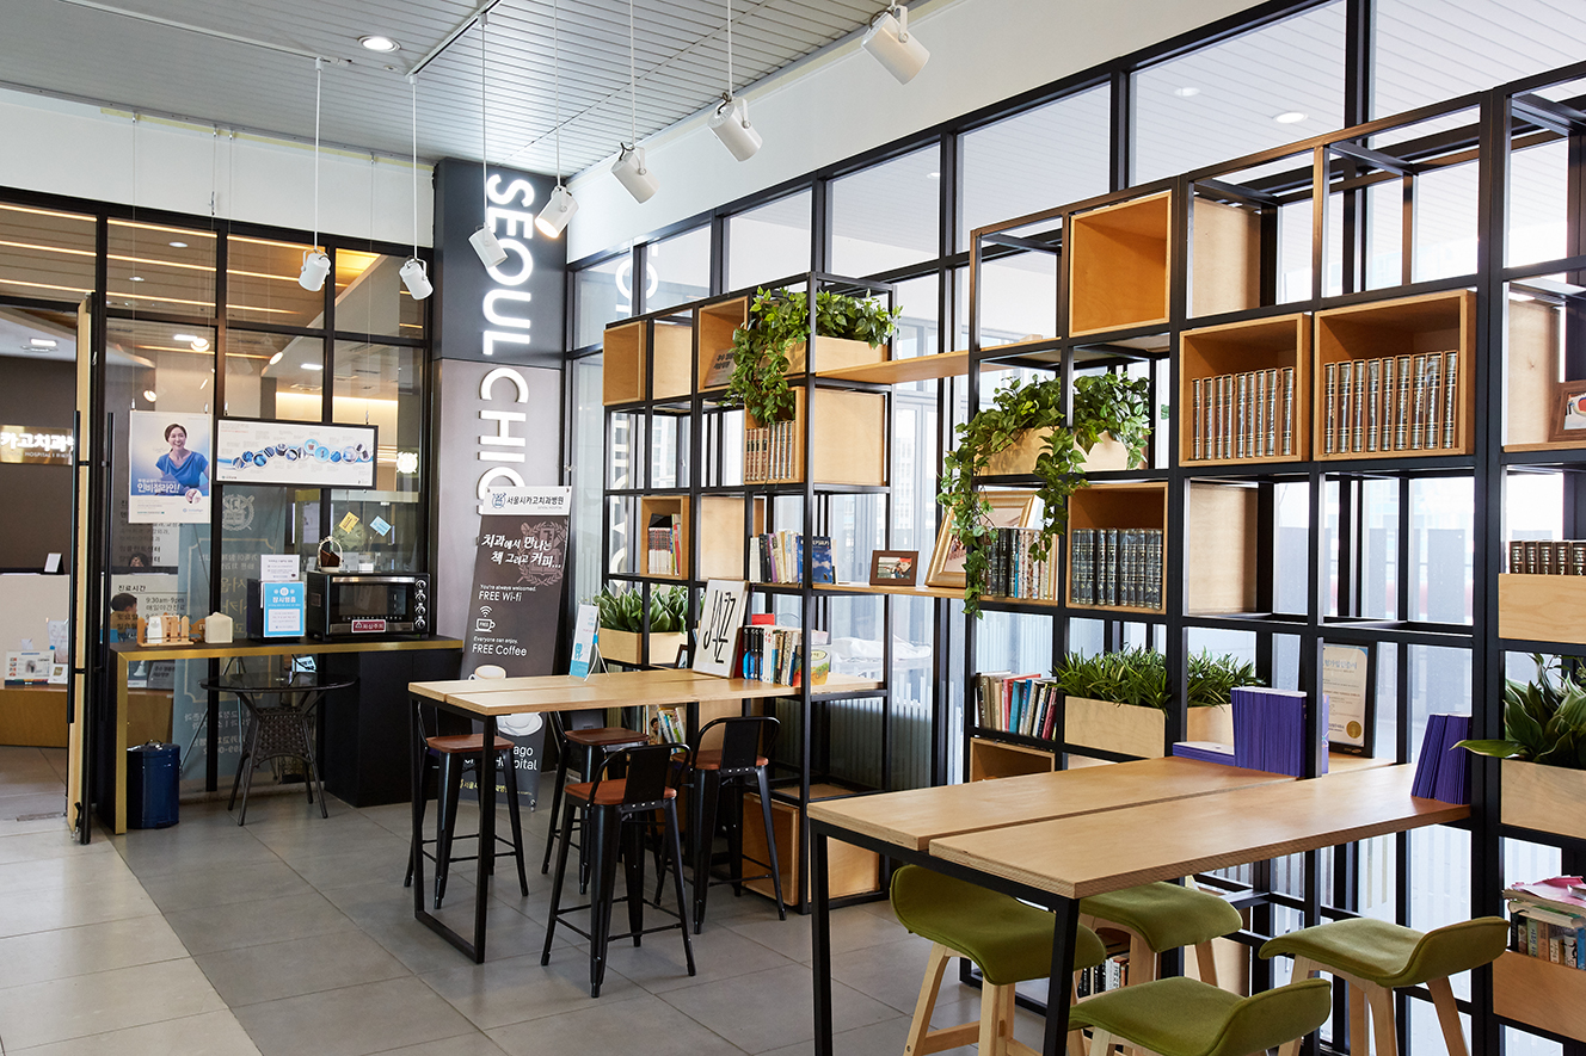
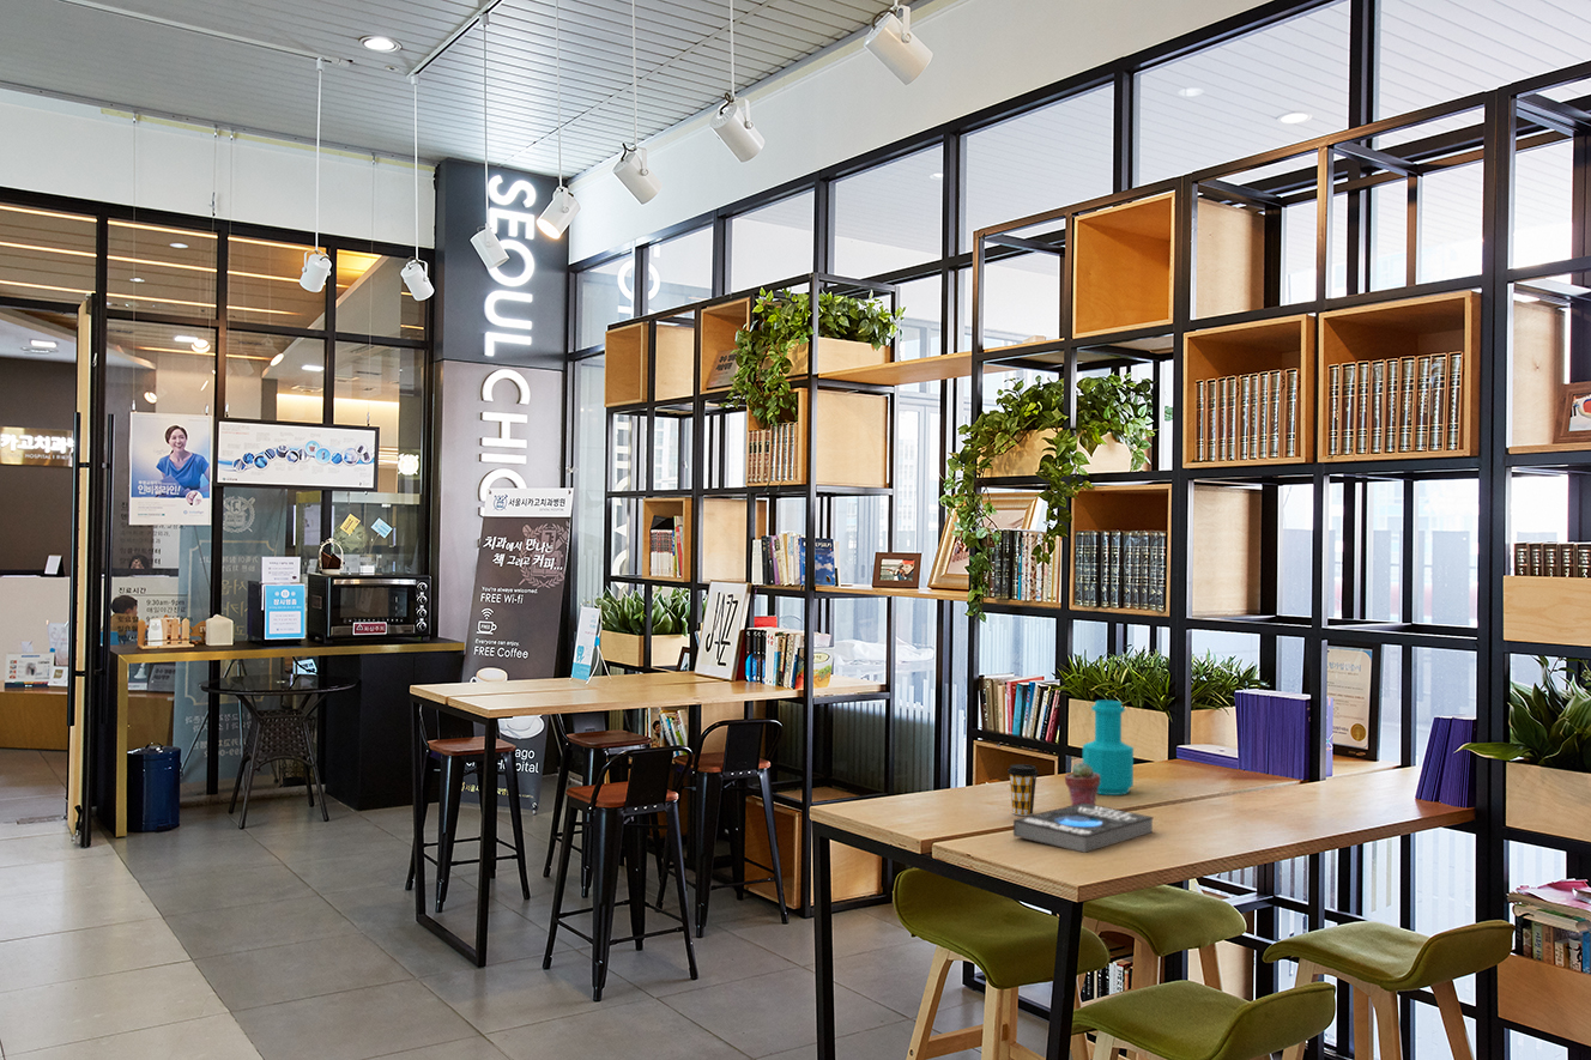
+ coffee cup [1006,763,1039,817]
+ bottle [1082,699,1135,796]
+ potted succulent [1064,761,1100,806]
+ book [1012,802,1155,854]
